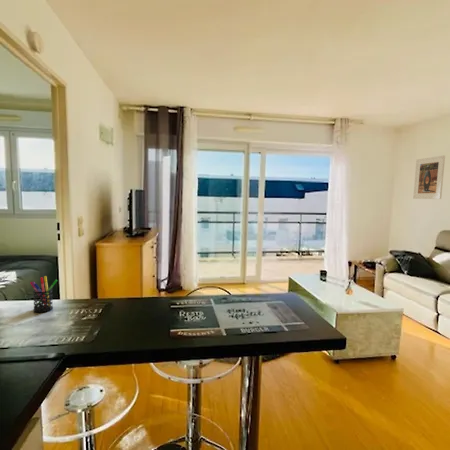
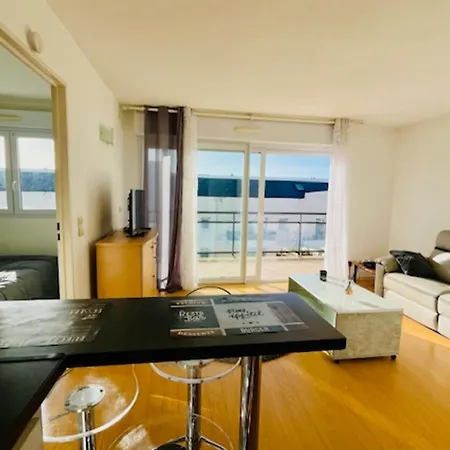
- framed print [412,154,446,200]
- pen holder [29,275,59,313]
